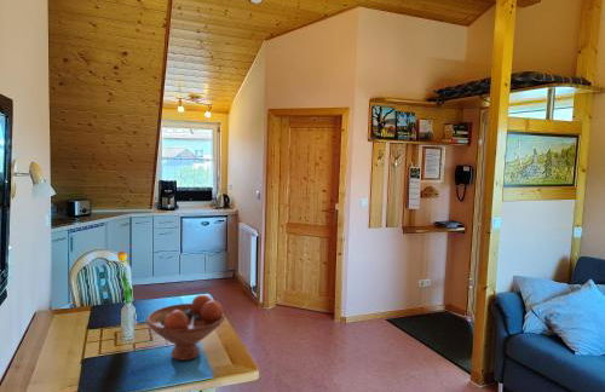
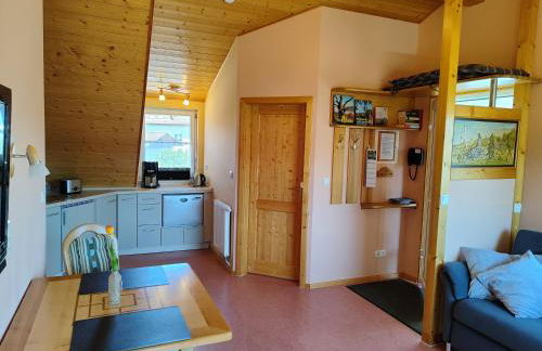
- fruit bowl [145,294,226,362]
